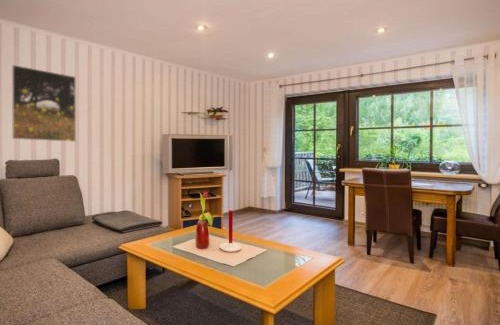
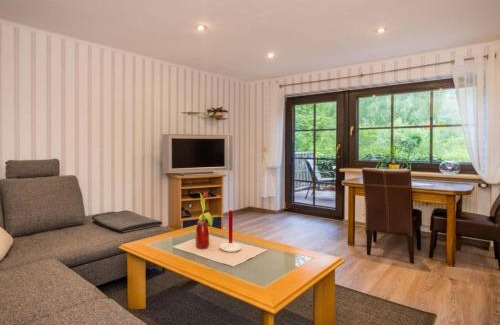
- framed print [11,64,77,143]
